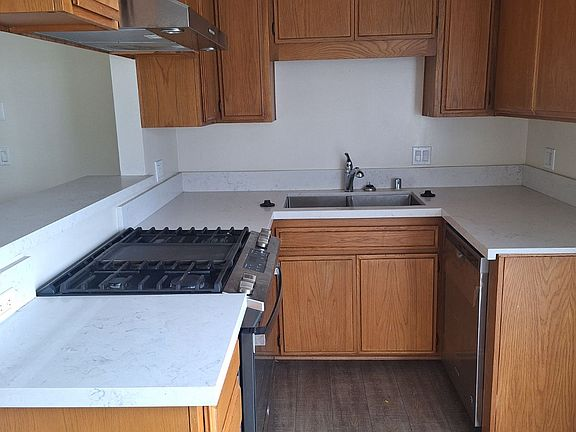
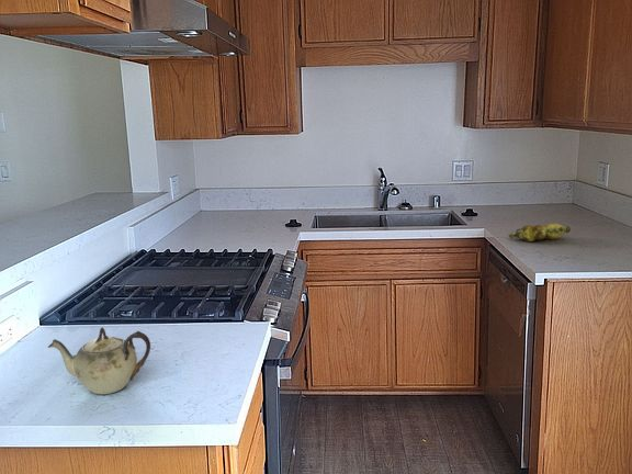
+ banana bunch [508,222,572,242]
+ teapot [47,326,151,395]
